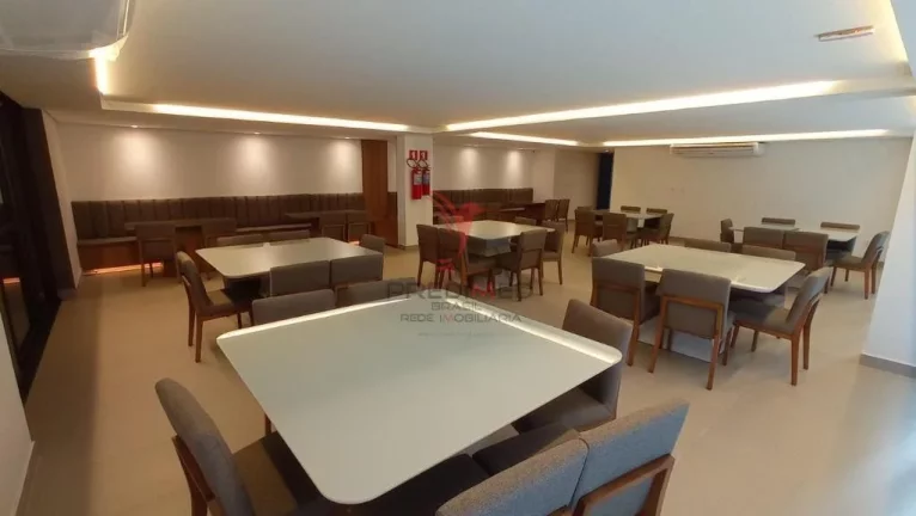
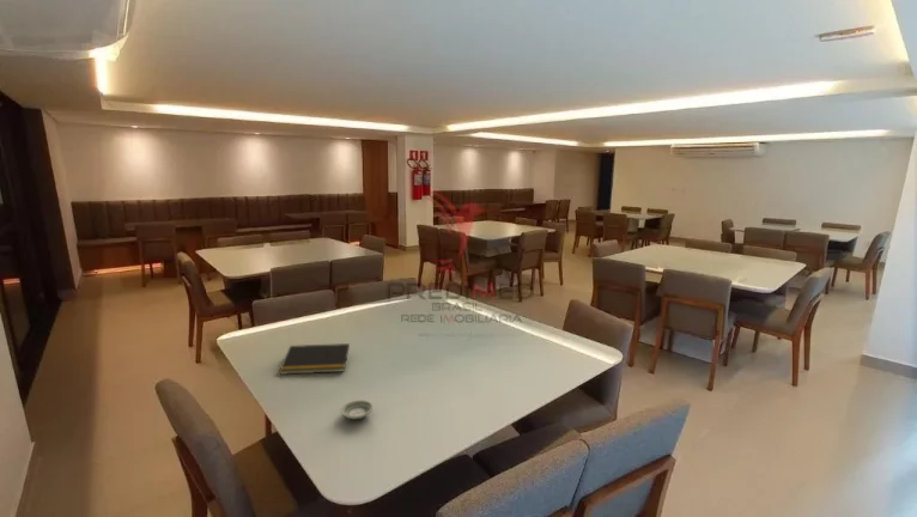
+ notepad [279,342,351,376]
+ saucer [340,399,375,420]
